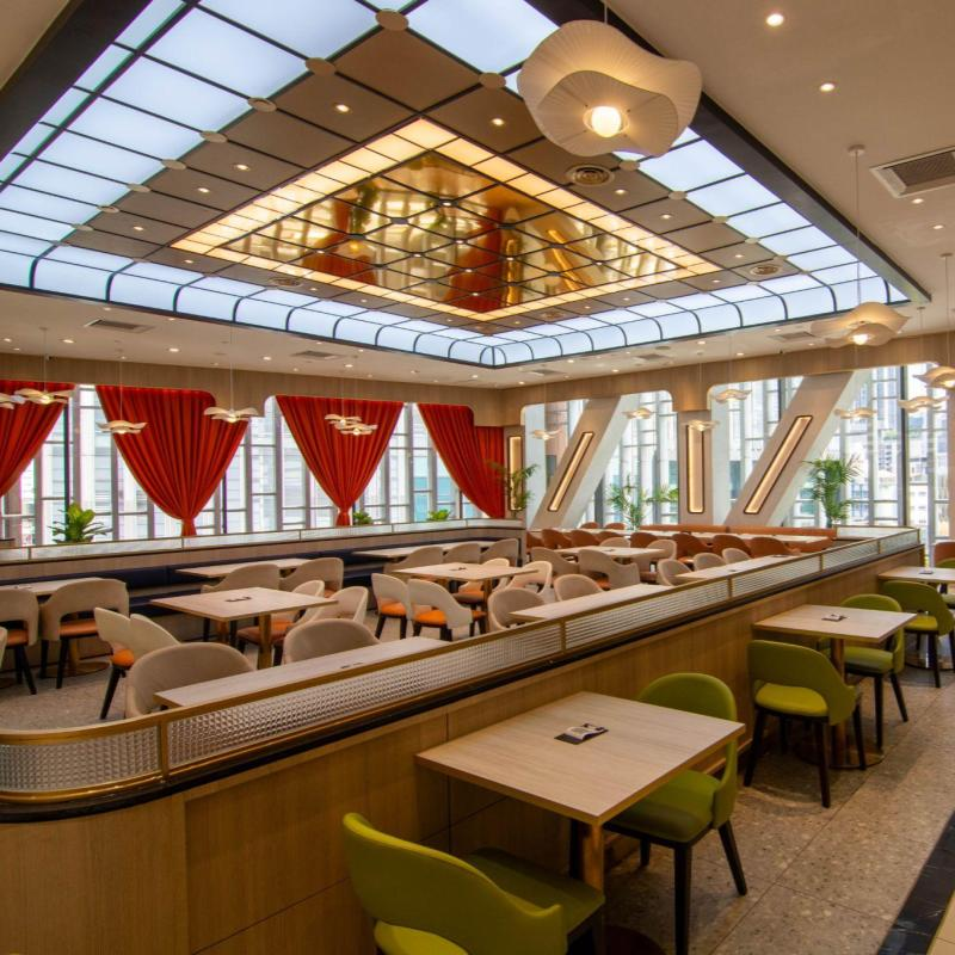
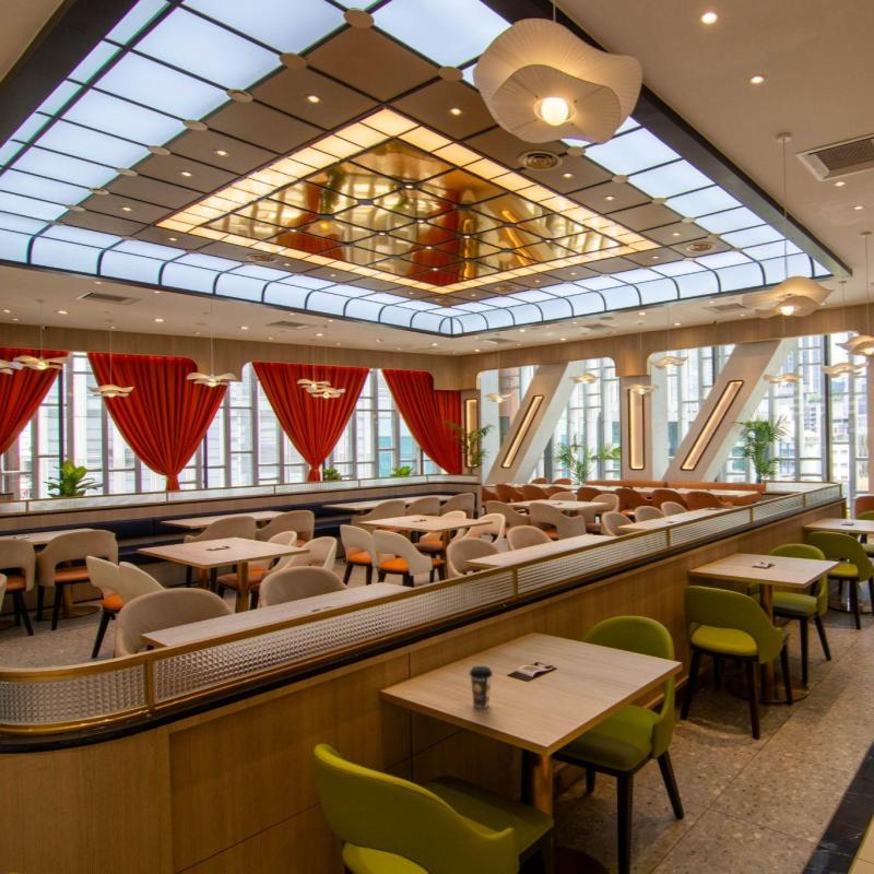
+ coffee cup [469,665,494,709]
